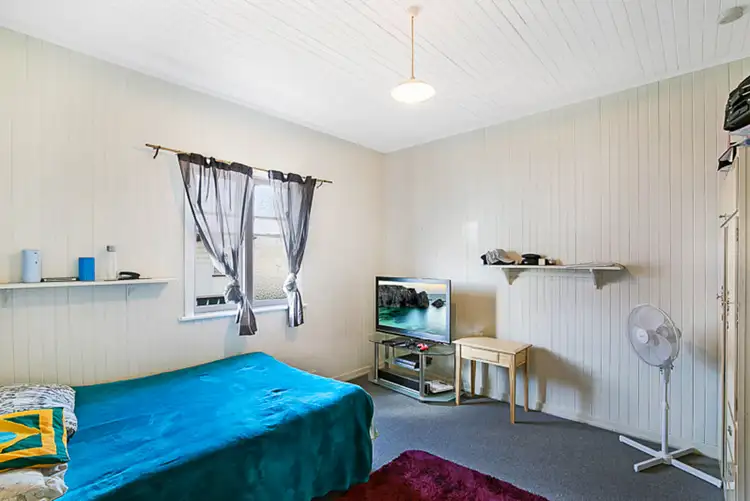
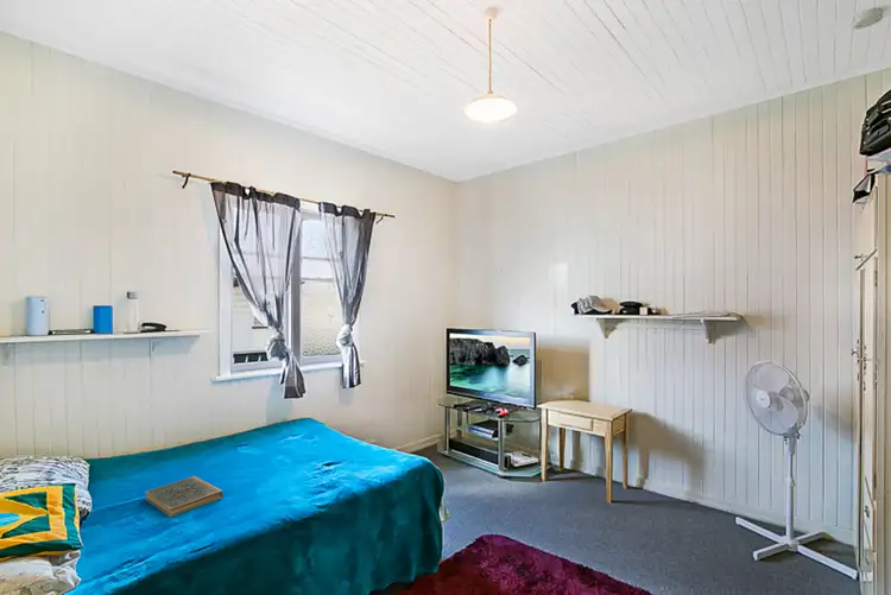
+ book [144,475,223,518]
